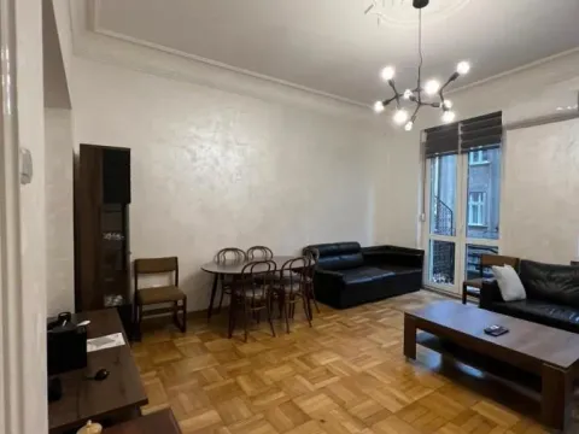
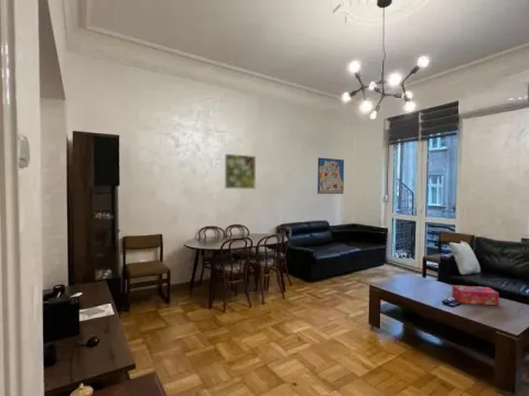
+ wall art [316,156,345,195]
+ tissue box [451,284,500,306]
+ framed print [224,153,257,190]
